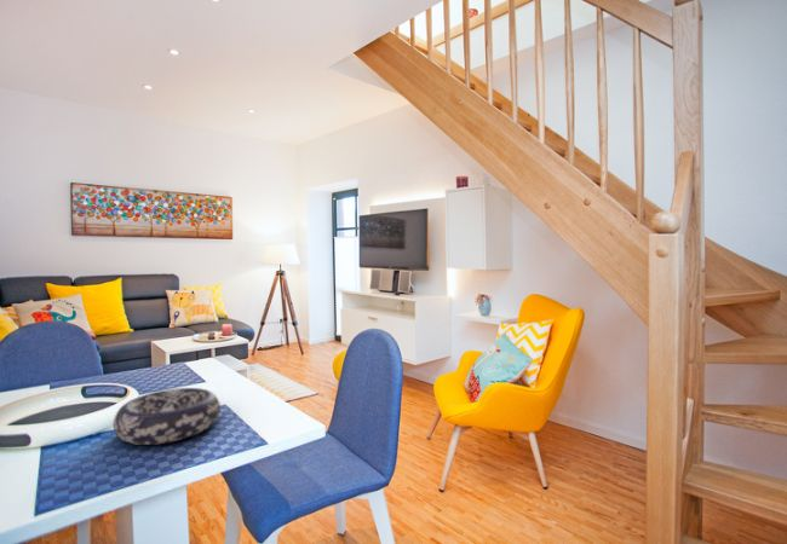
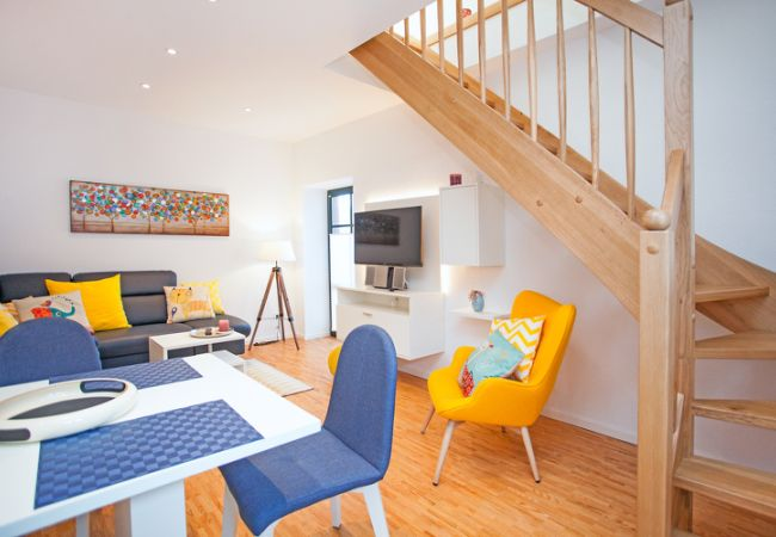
- decorative bowl [111,387,222,446]
